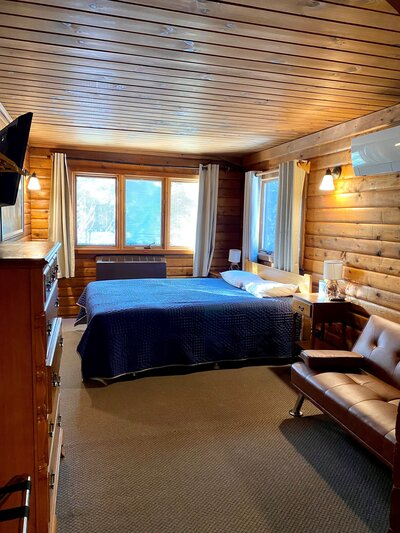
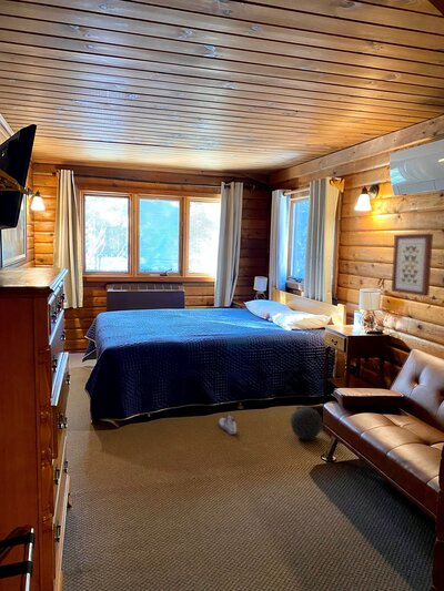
+ ball [290,406,324,440]
+ shoe [218,415,238,436]
+ wall art [391,233,434,297]
